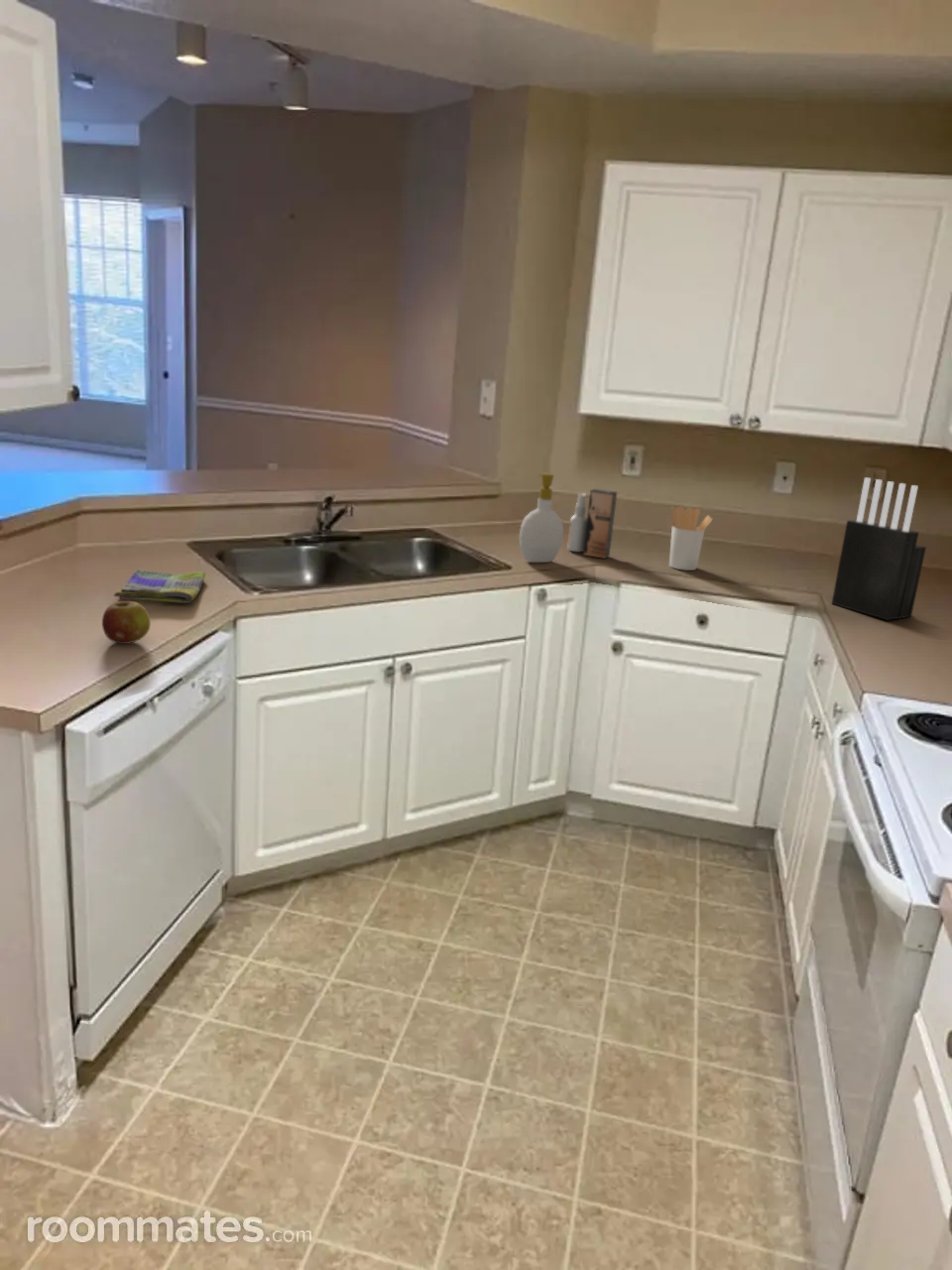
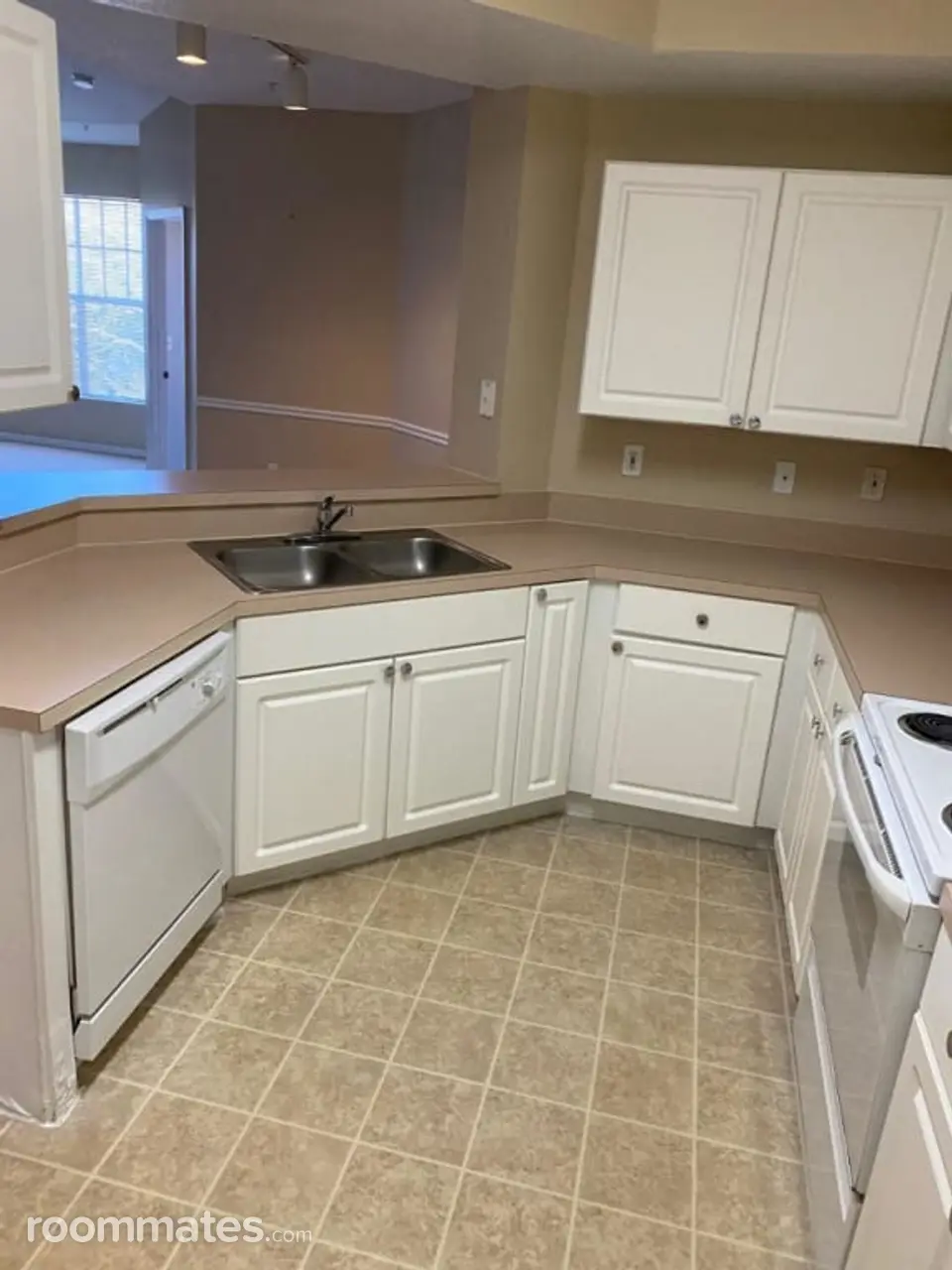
- knife block [830,476,927,621]
- soap bottle [519,472,564,564]
- dish towel [113,568,206,604]
- spray bottle [566,488,618,560]
- fruit [101,600,152,645]
- utensil holder [668,505,713,572]
